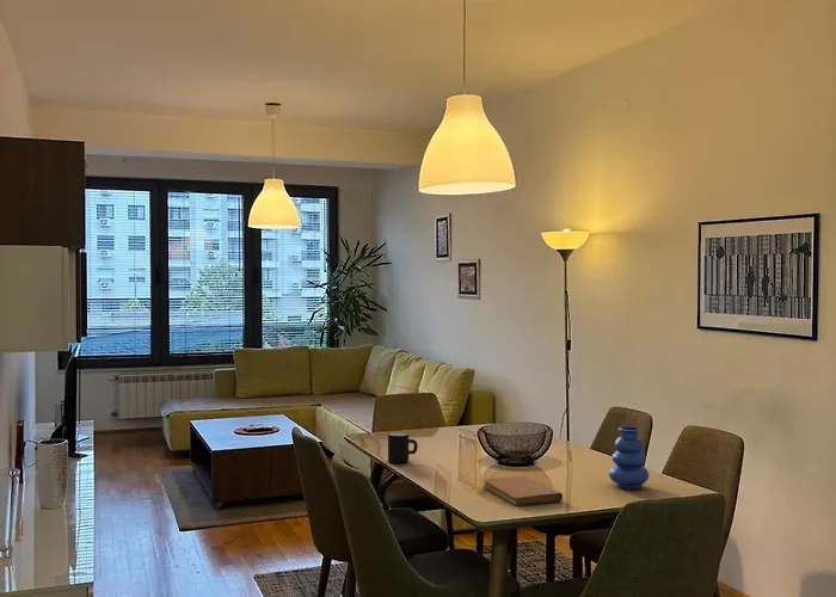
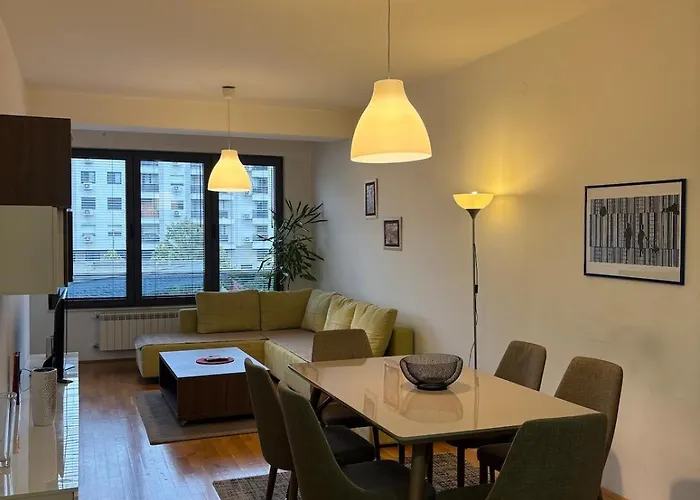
- notebook [482,475,564,507]
- vase [608,426,650,490]
- mug [387,431,419,464]
